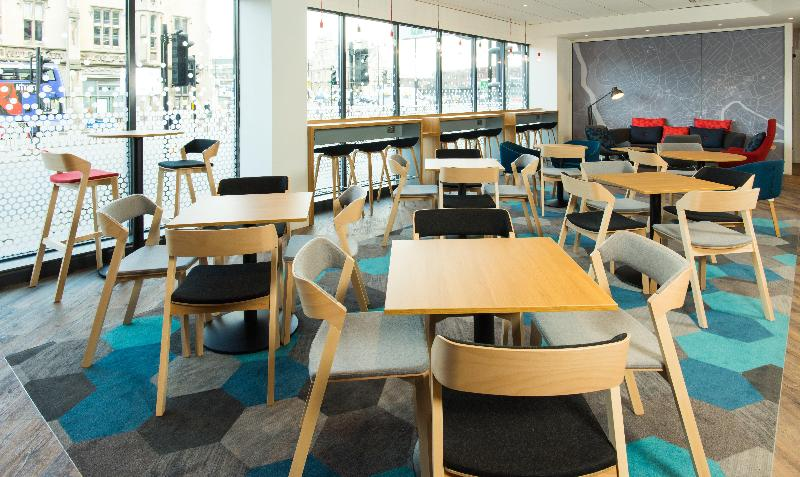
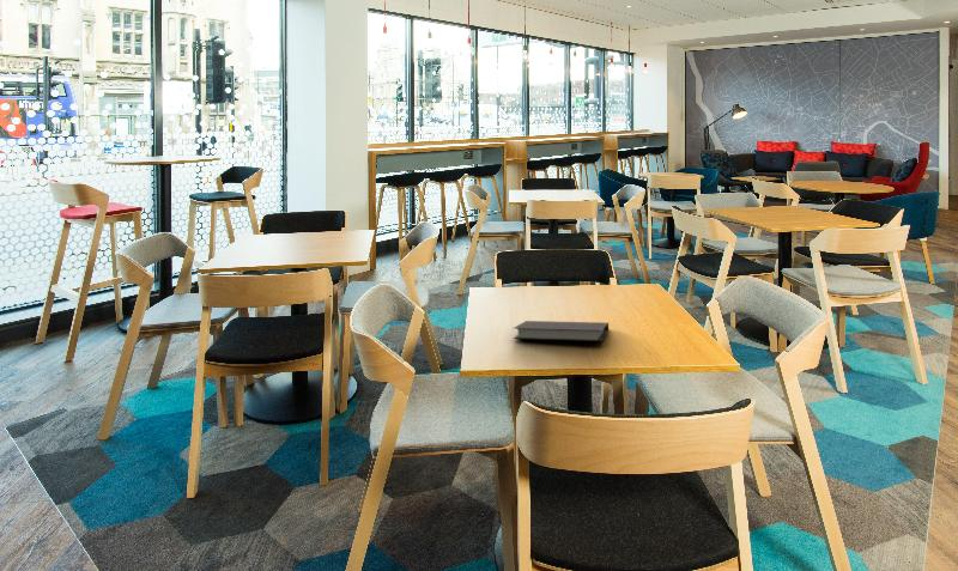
+ notebook [511,320,610,342]
